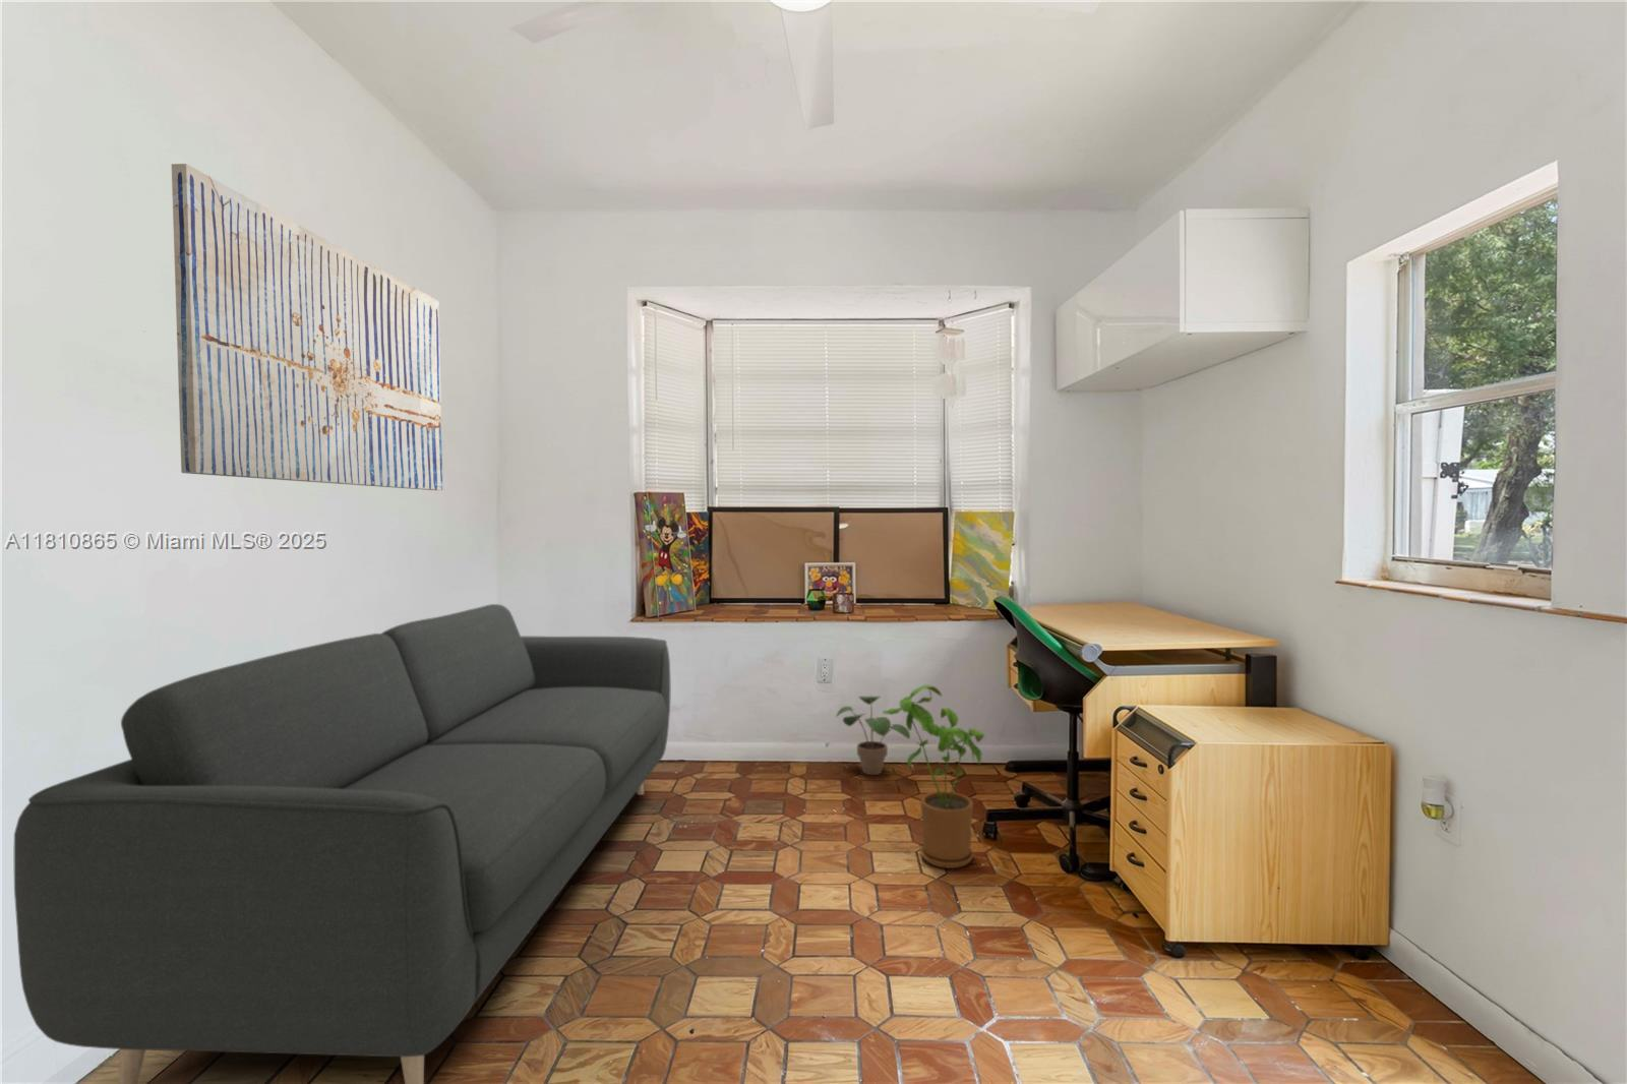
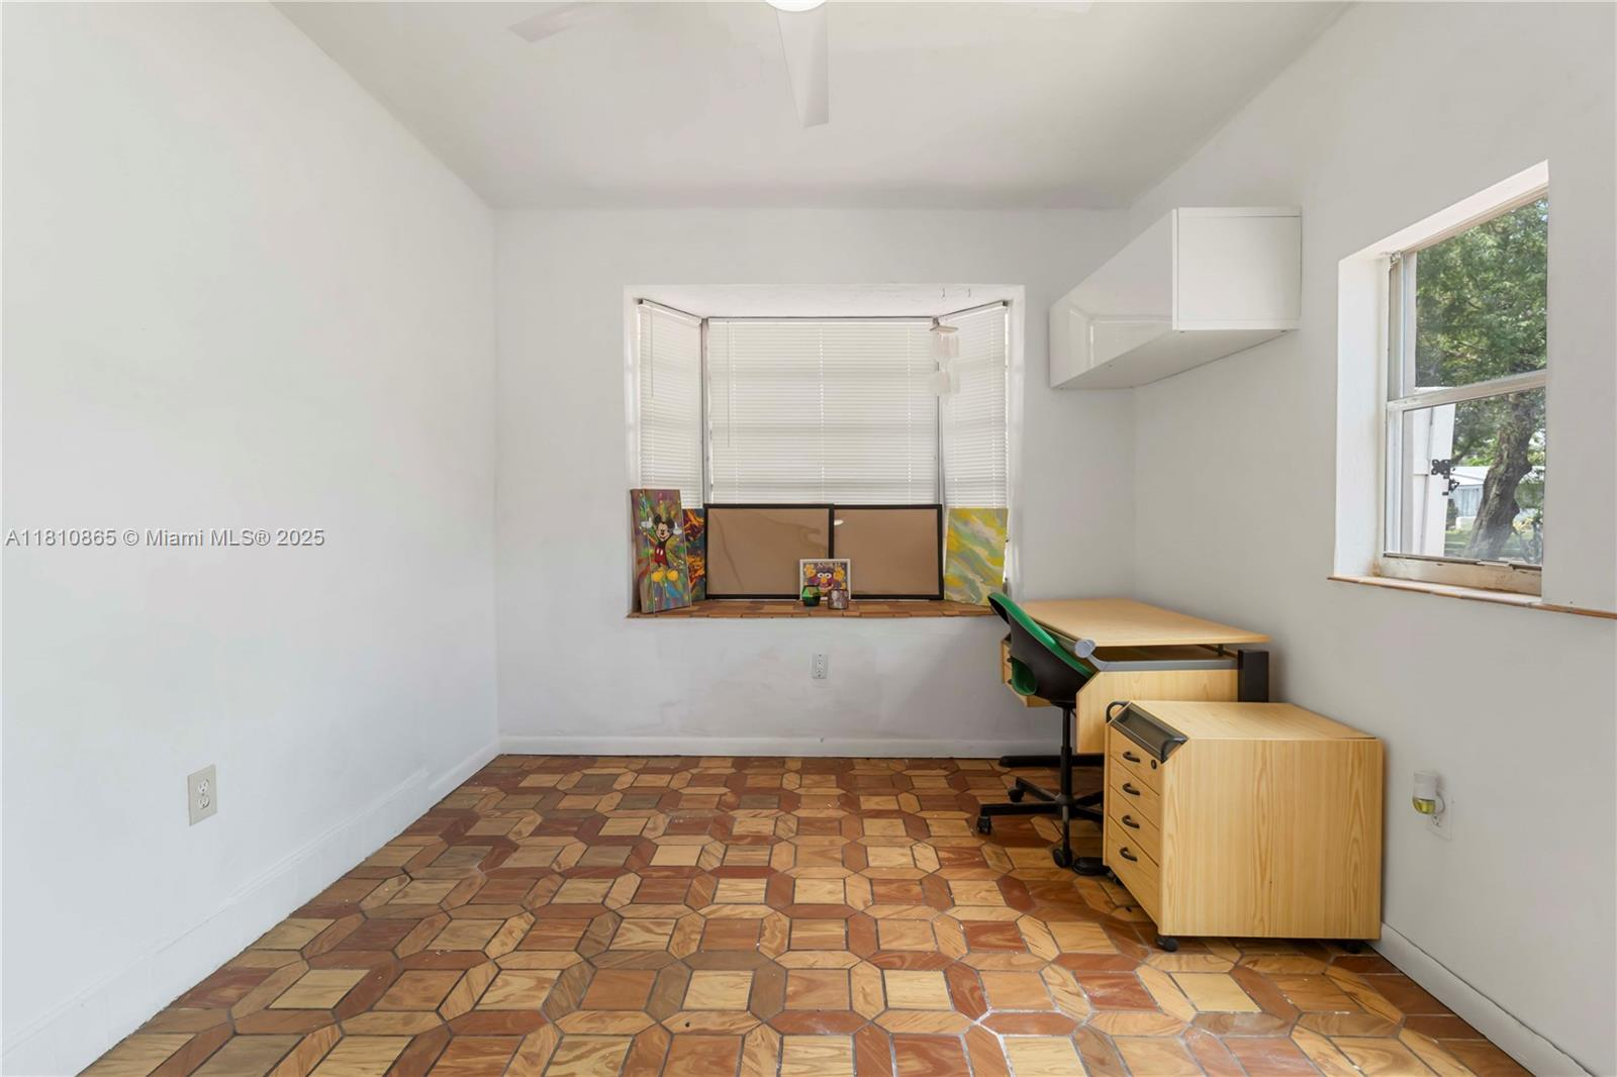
- potted plant [835,694,911,775]
- wall art [171,162,444,491]
- house plant [882,684,986,870]
- sofa [13,602,673,1084]
